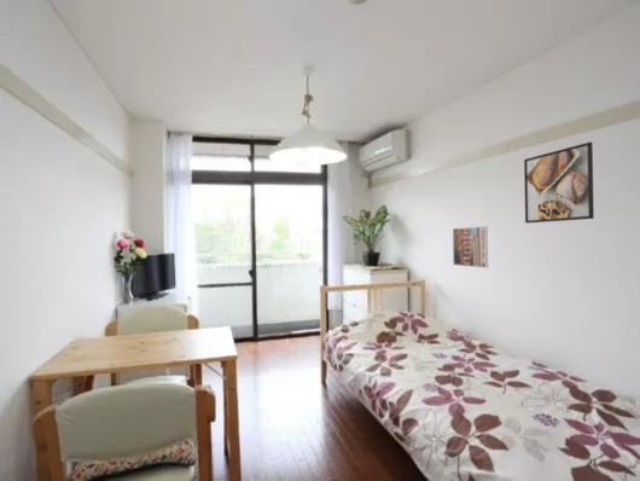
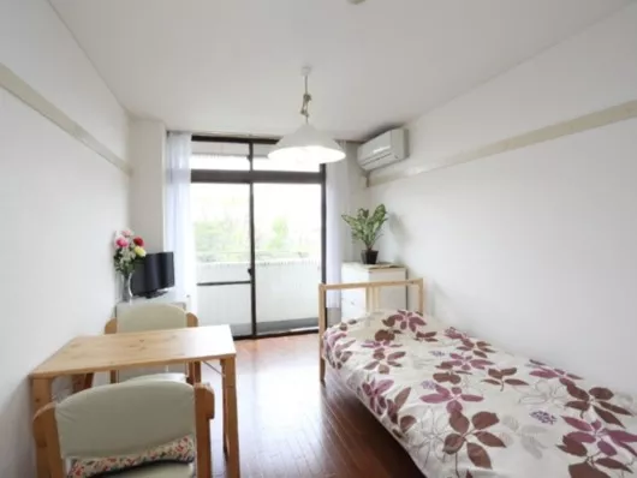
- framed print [523,141,595,224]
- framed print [452,225,489,268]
